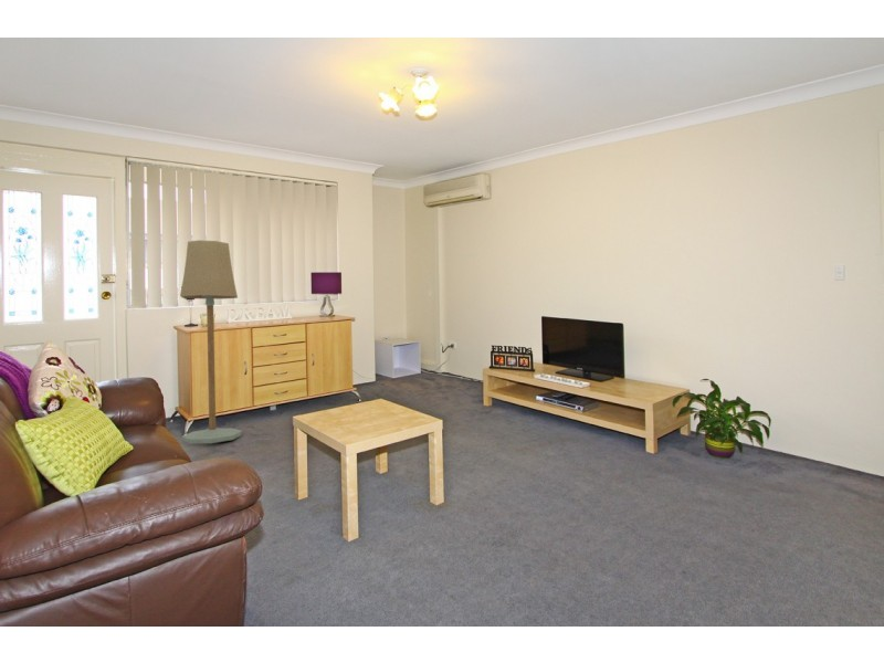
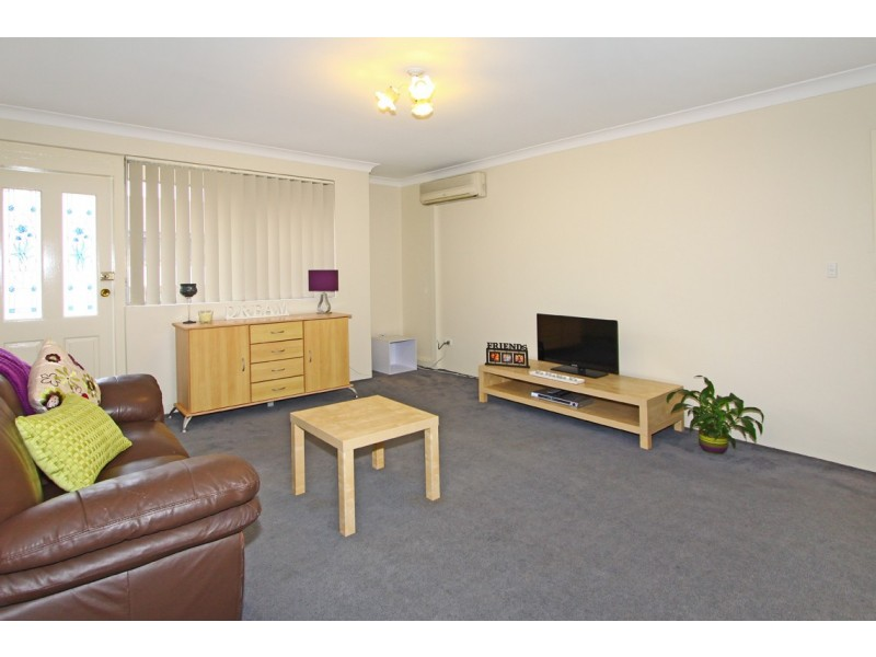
- floor lamp [179,239,243,444]
